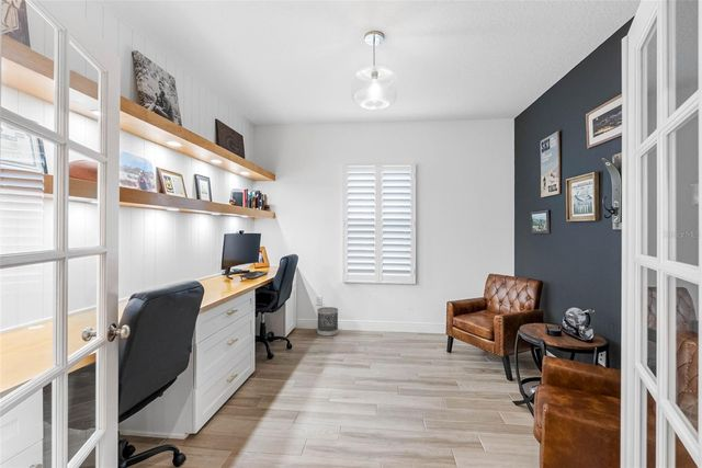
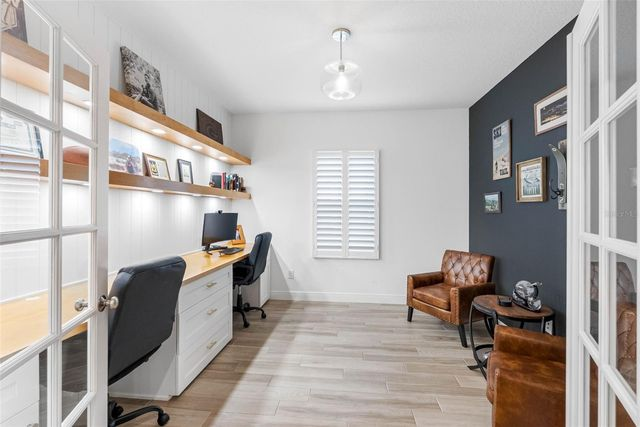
- wastebasket [316,306,339,338]
